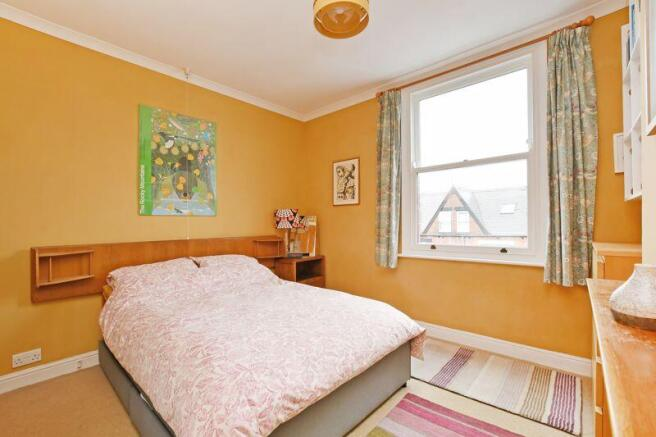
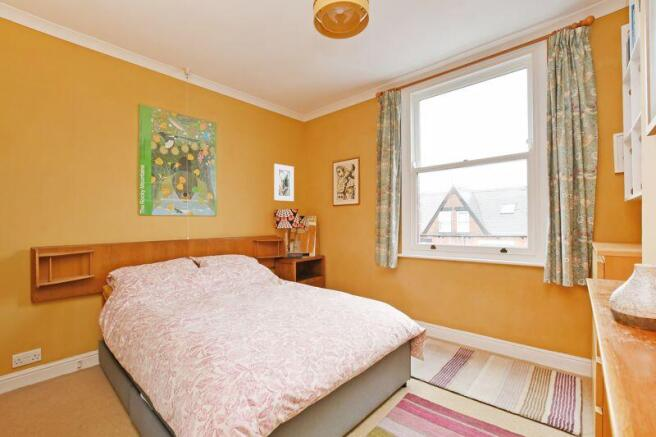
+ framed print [273,163,295,202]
